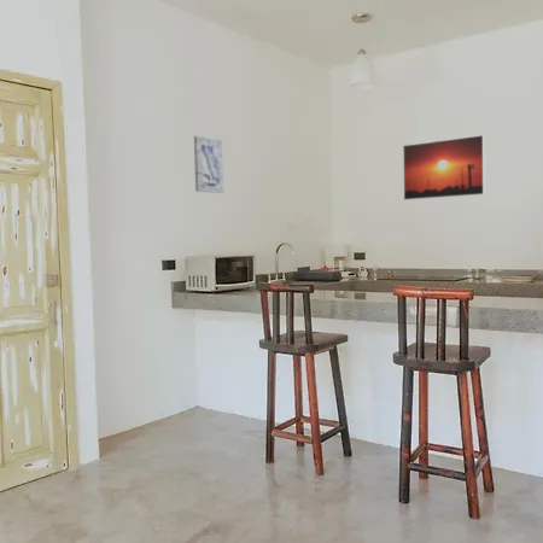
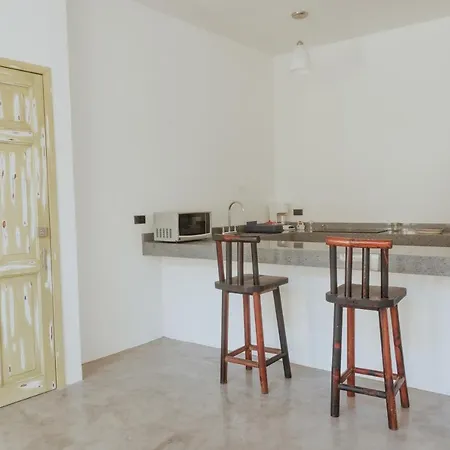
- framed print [402,134,486,202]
- wall art [193,135,224,194]
